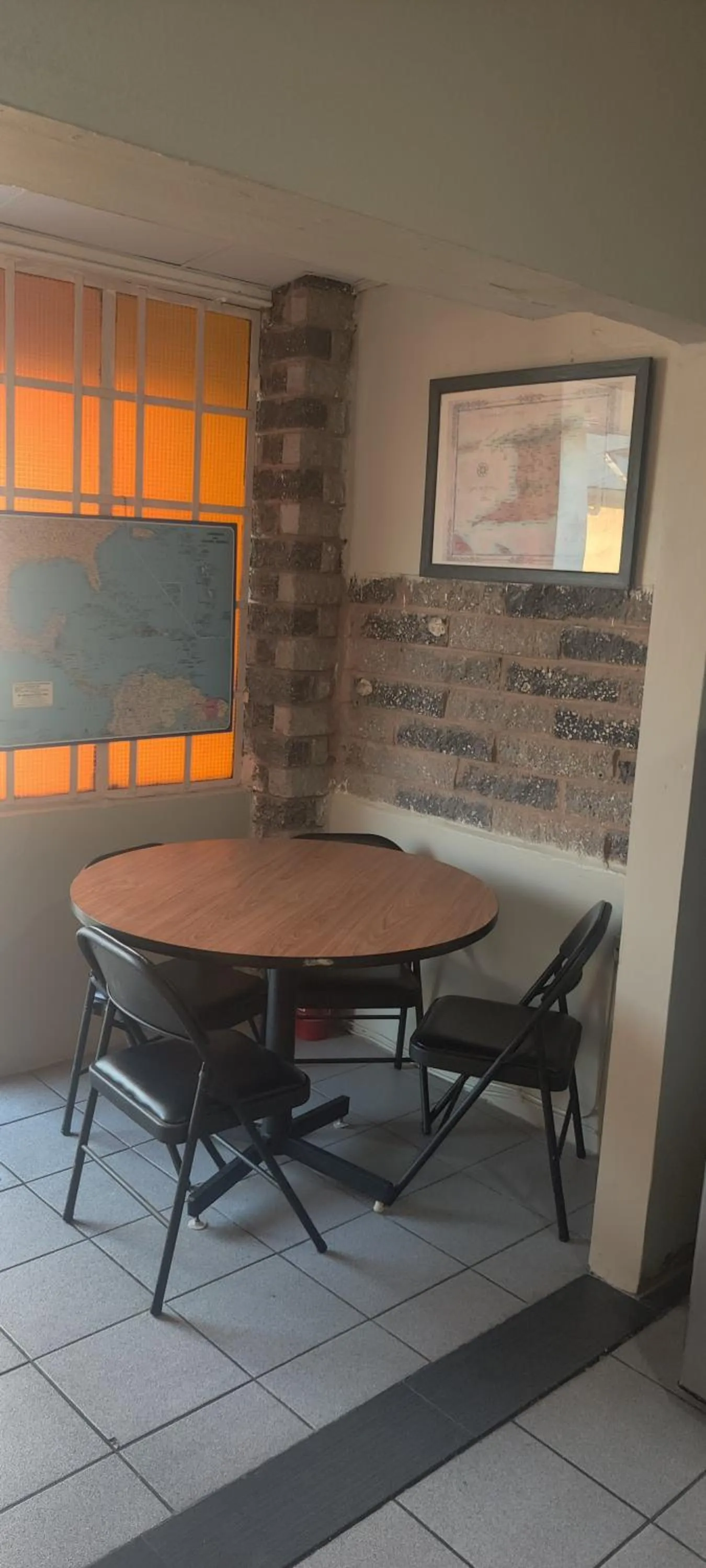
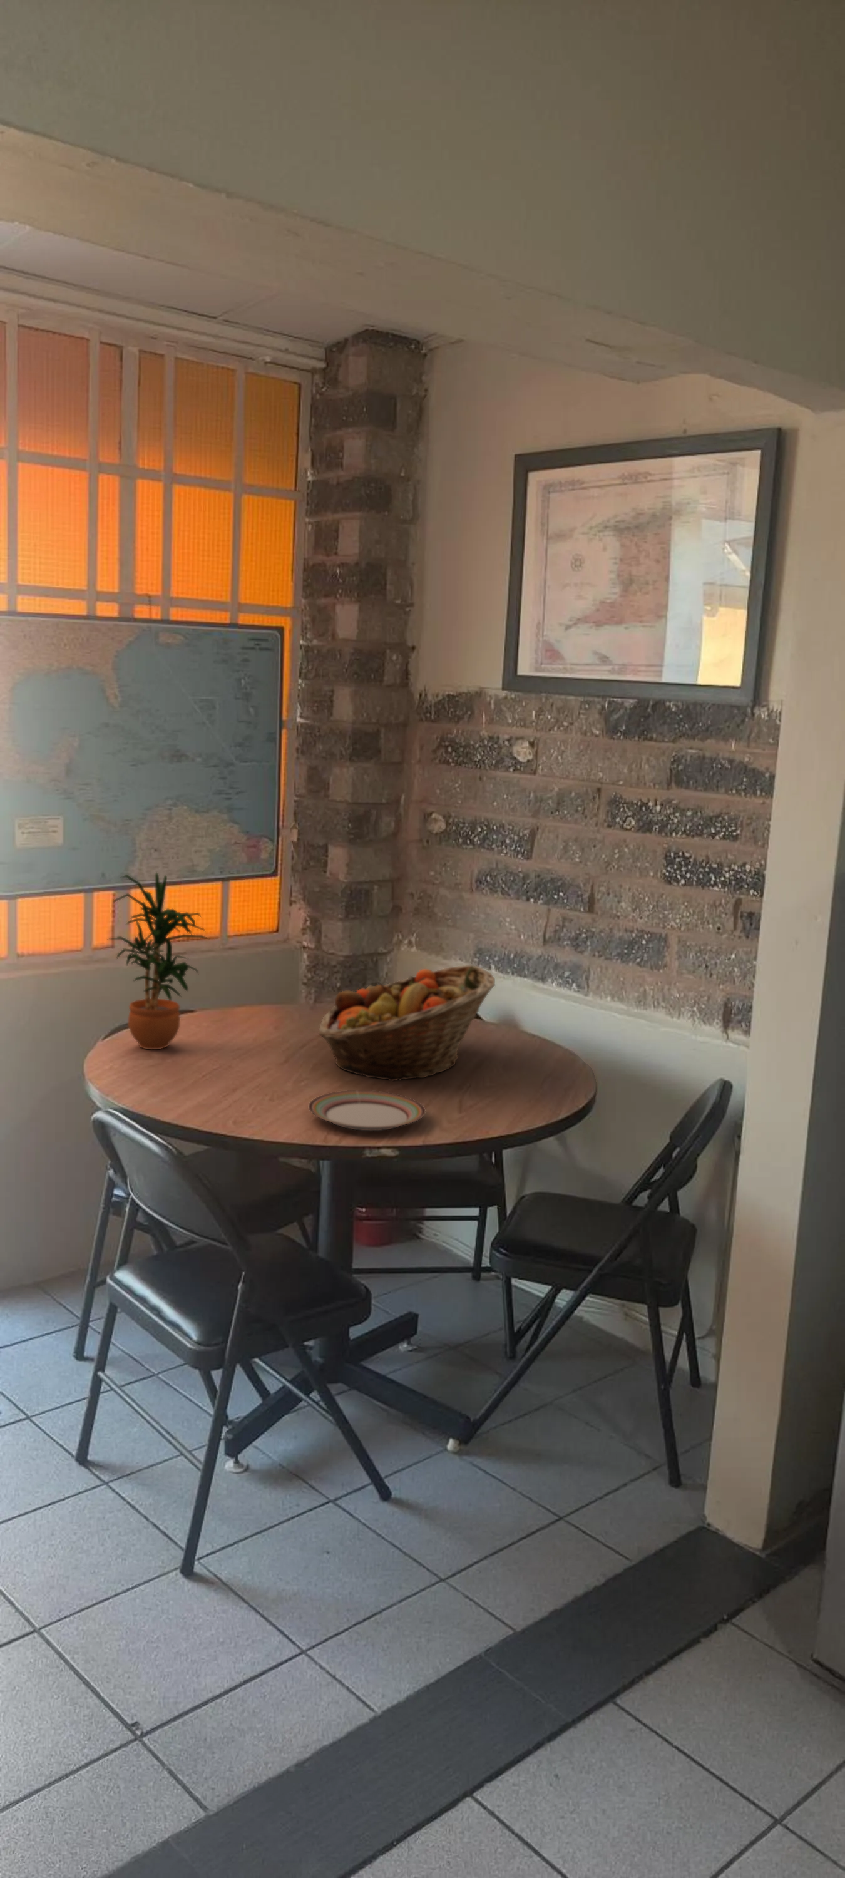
+ plate [308,1090,426,1131]
+ fruit basket [318,964,497,1082]
+ potted plant [107,872,211,1050]
